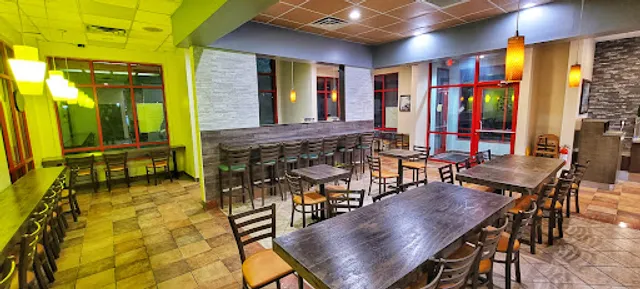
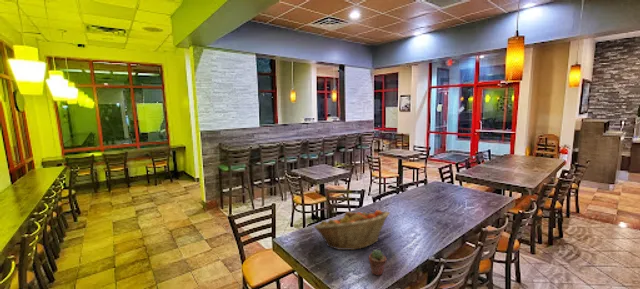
+ fruit basket [313,209,391,251]
+ potted succulent [368,249,388,276]
